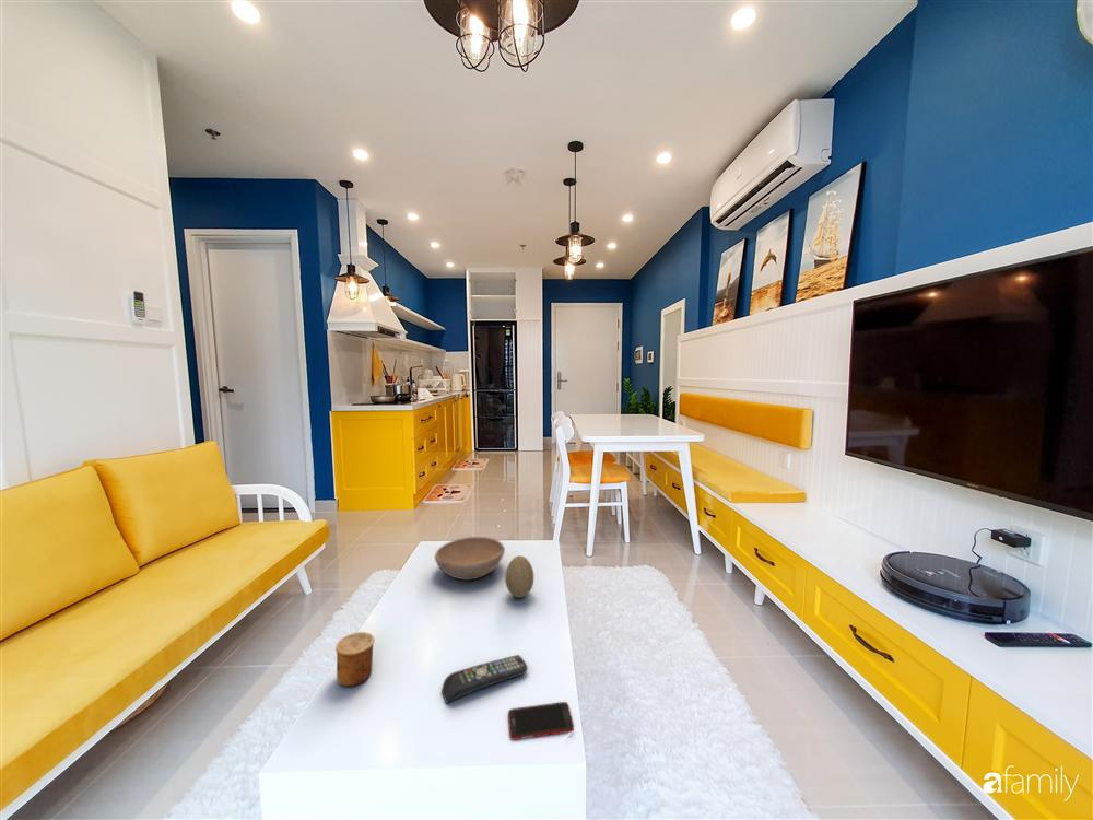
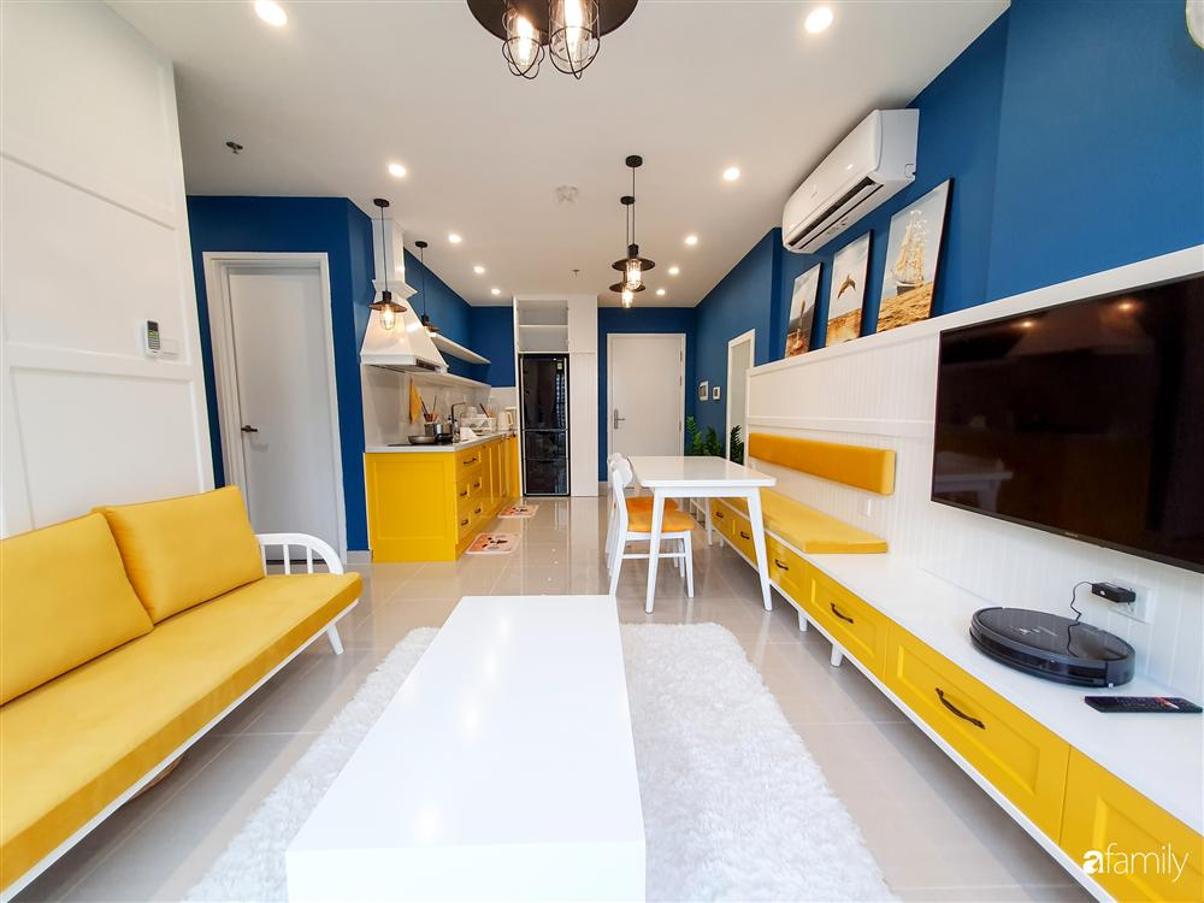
- bowl [434,536,506,581]
- cell phone [507,701,575,741]
- remote control [440,654,529,704]
- decorative egg [504,554,534,599]
- cup [334,631,376,688]
